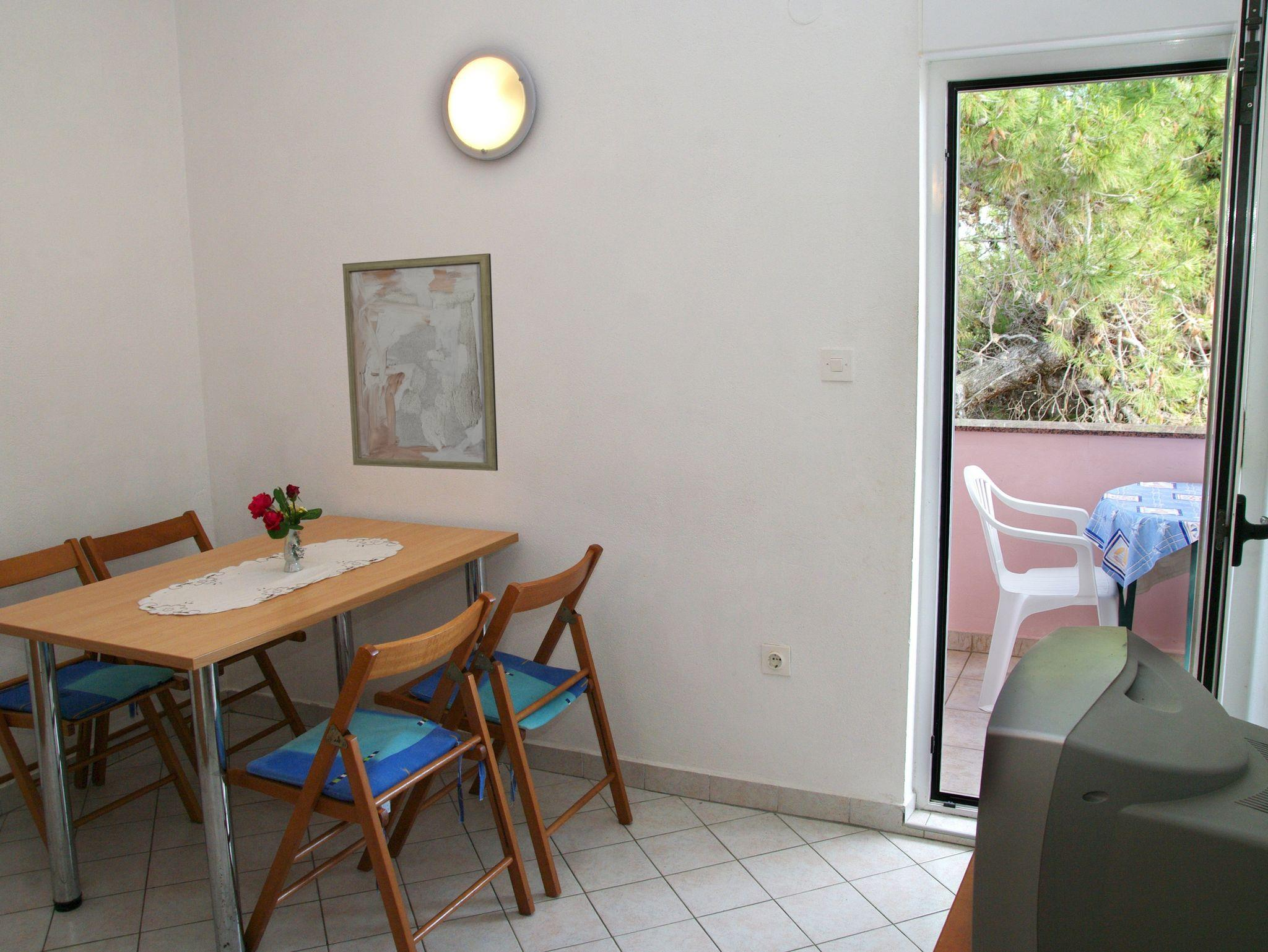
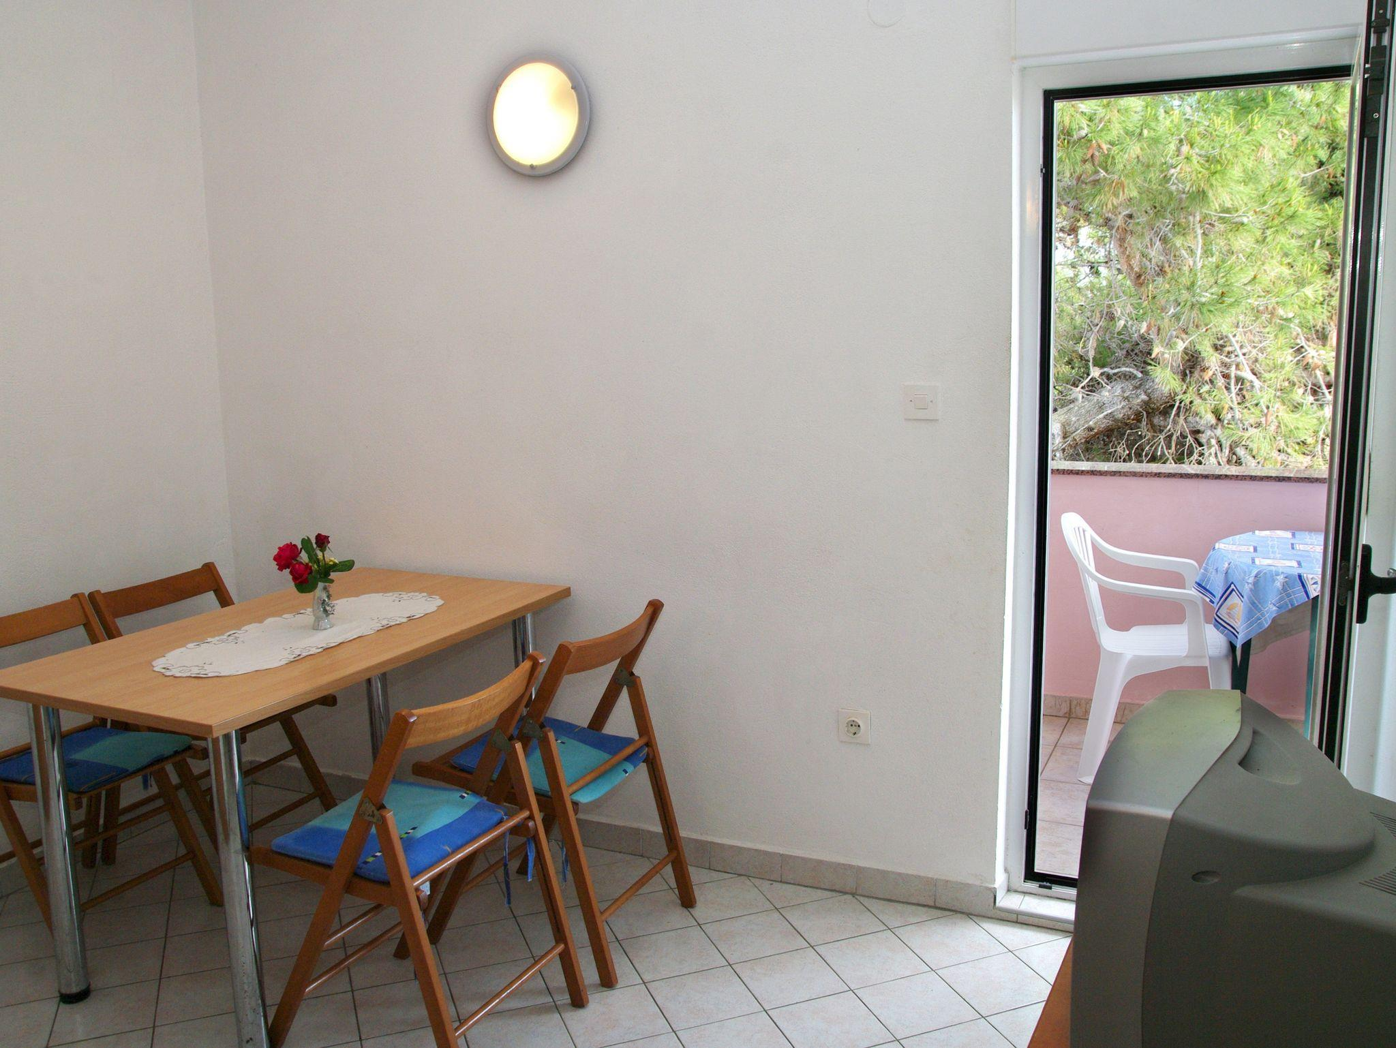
- wall art [342,253,498,472]
